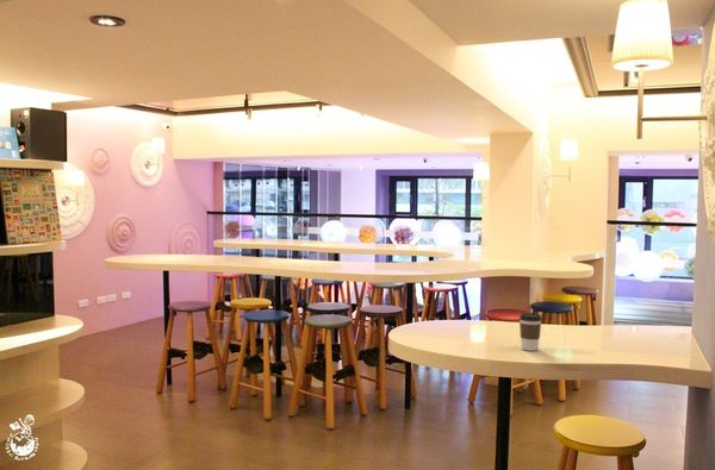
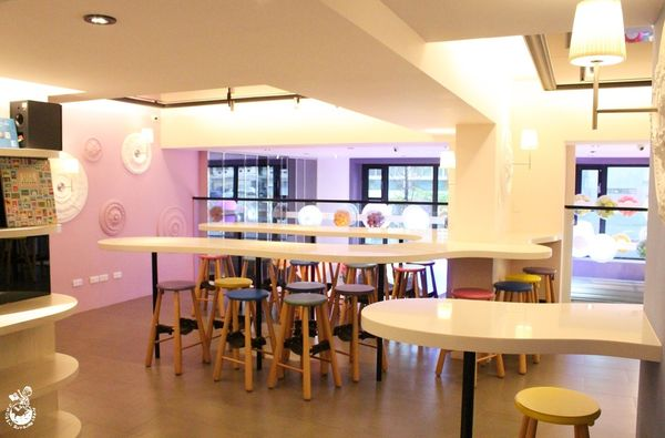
- coffee cup [518,312,543,352]
